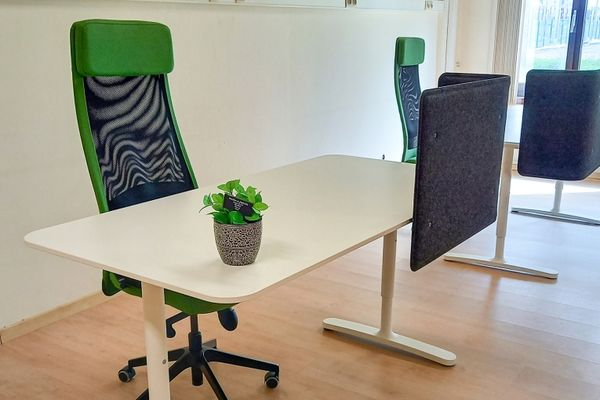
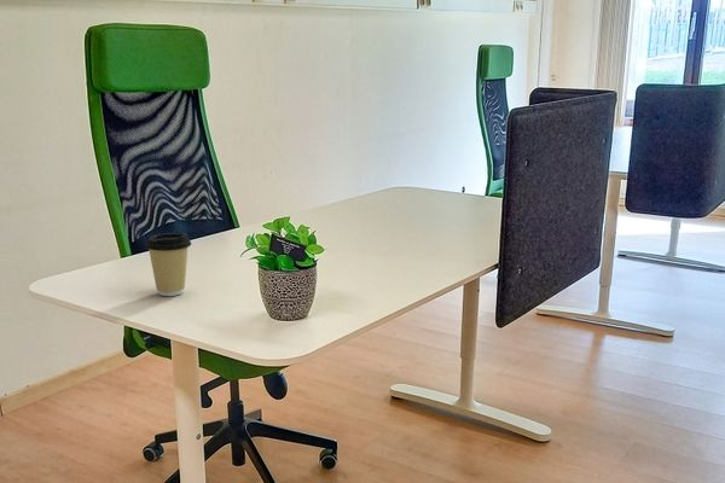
+ coffee cup [144,232,192,297]
